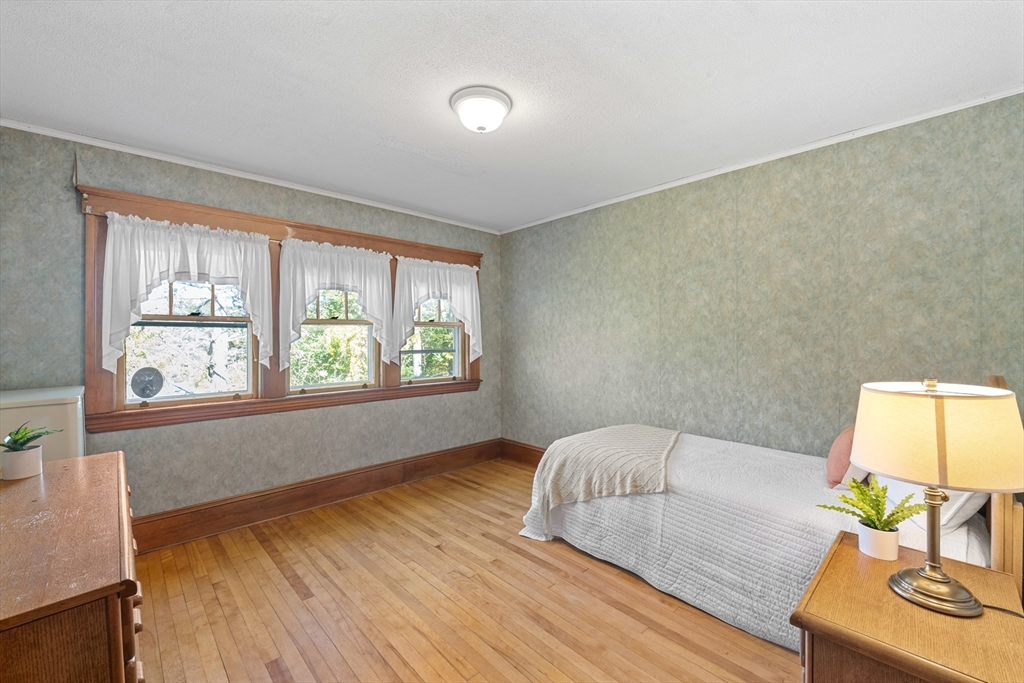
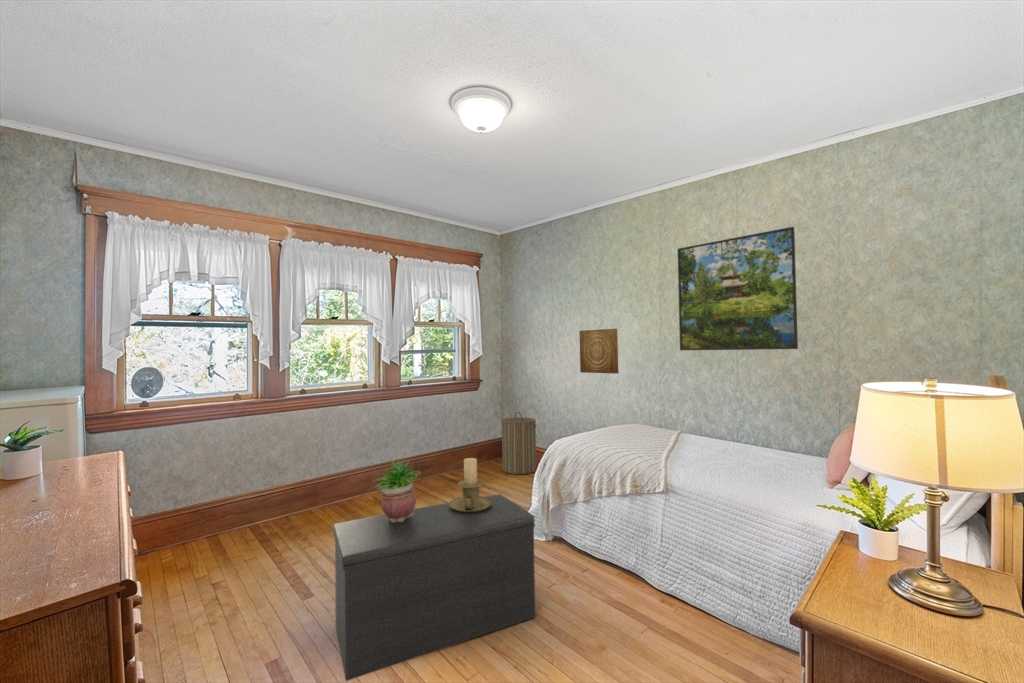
+ wall art [578,328,619,374]
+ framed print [677,226,799,351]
+ potted plant [372,457,422,524]
+ laundry hamper [501,411,537,475]
+ candle holder [448,457,493,512]
+ bench [332,493,536,682]
